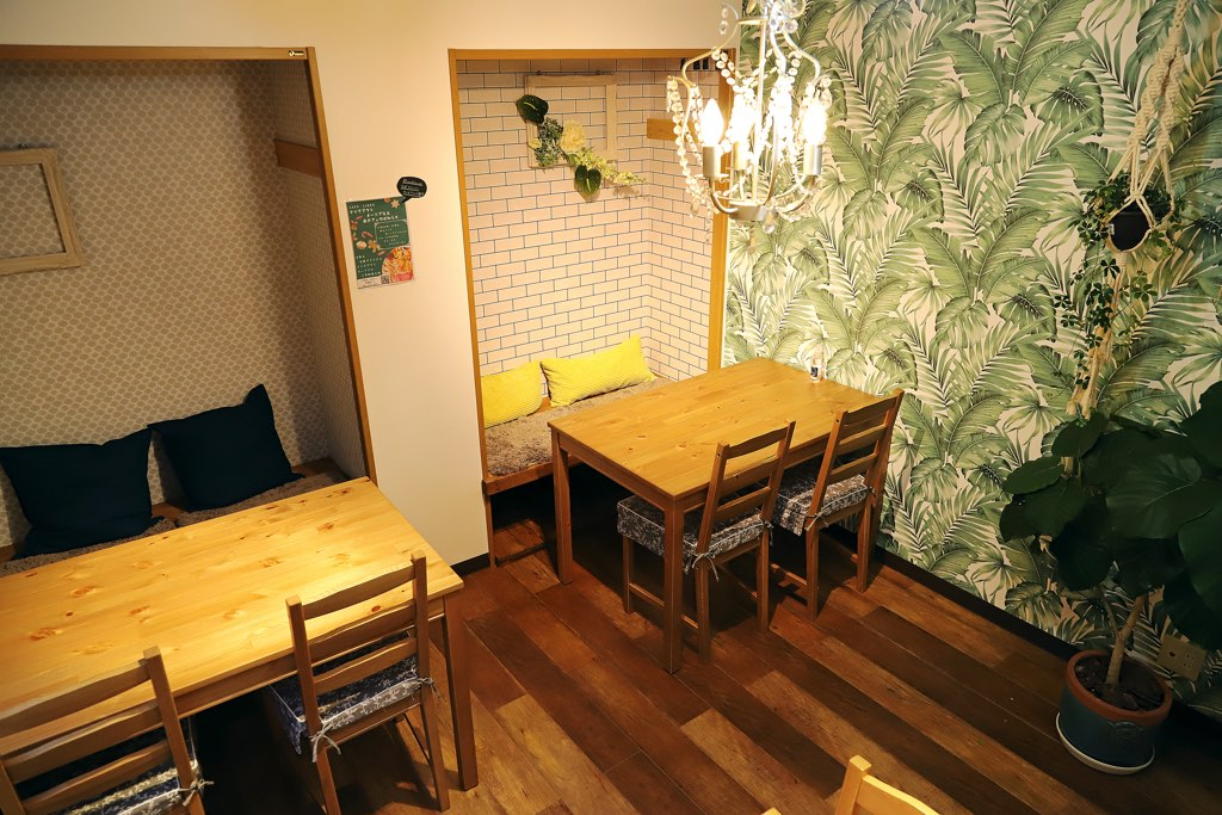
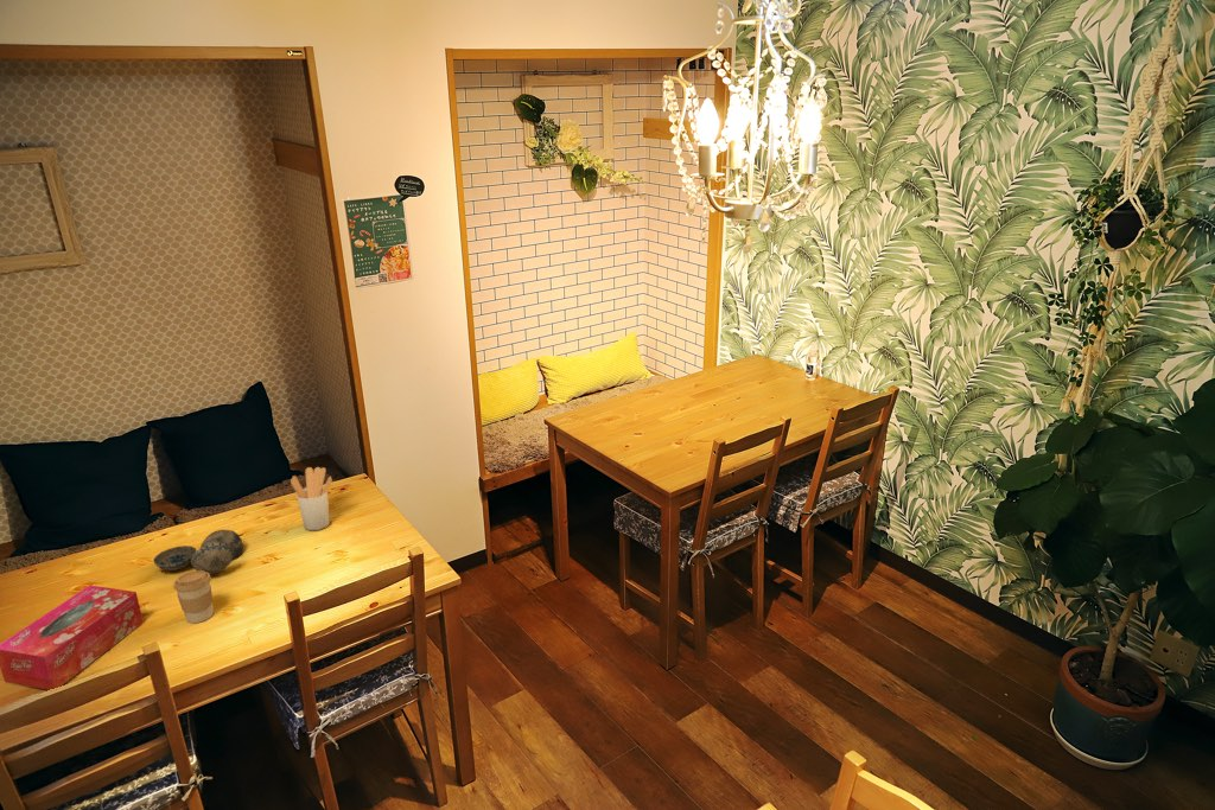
+ decorative bowl [152,529,246,575]
+ utensil holder [290,466,333,531]
+ coffee cup [172,570,215,624]
+ tissue box [0,585,145,691]
